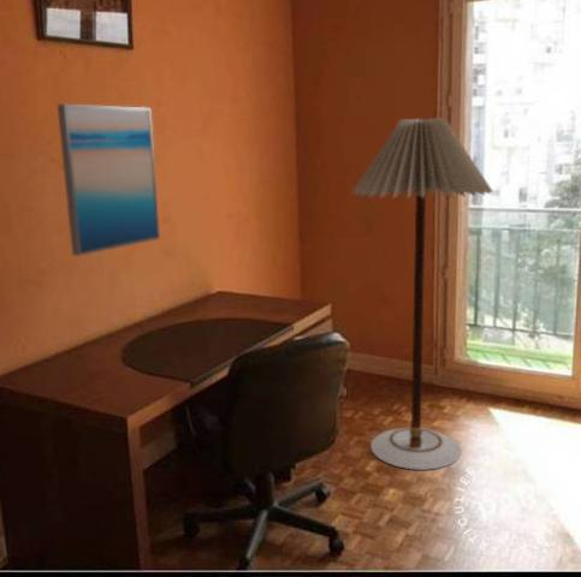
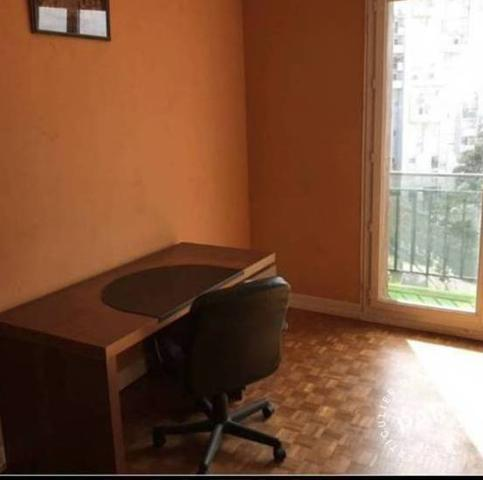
- floor lamp [350,117,494,471]
- wall art [57,102,161,257]
